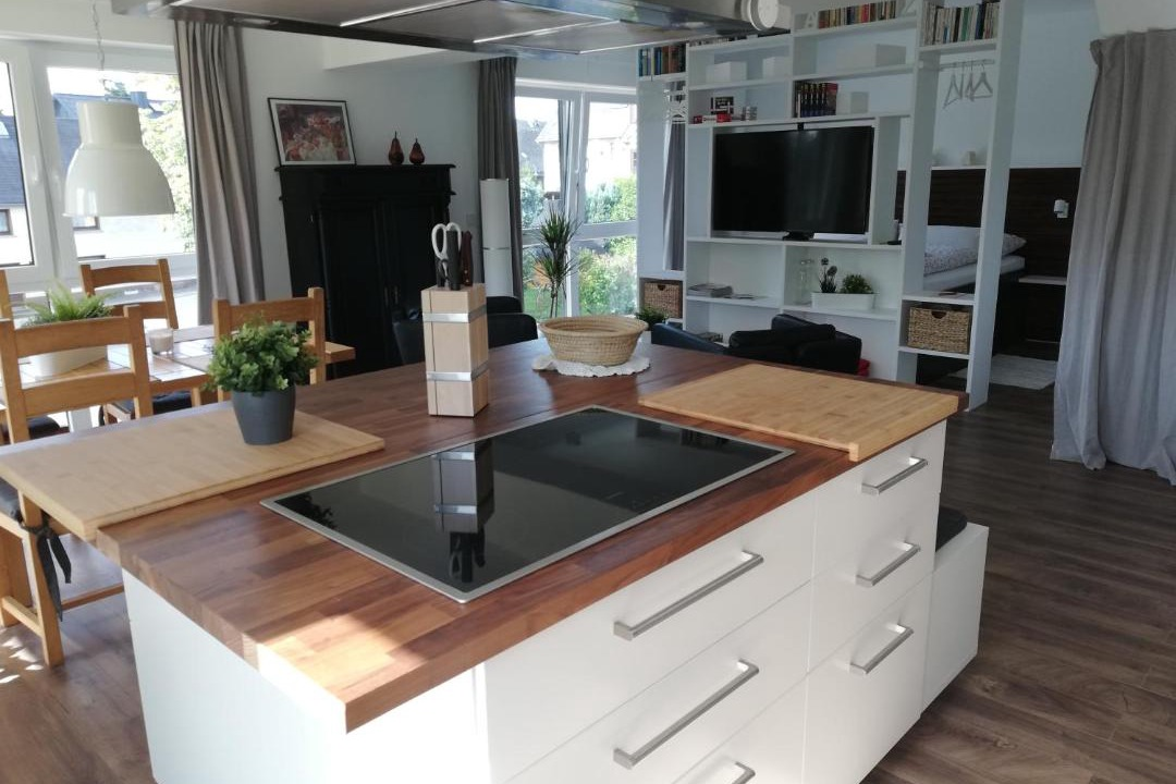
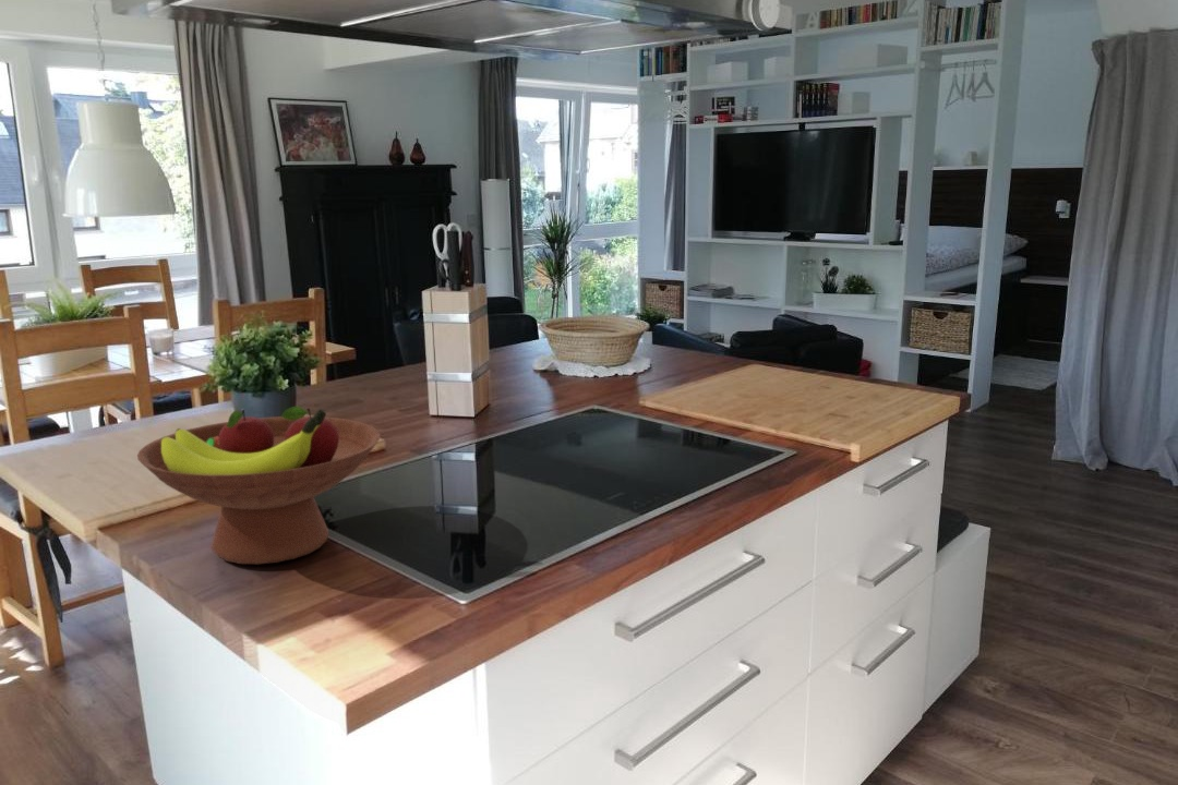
+ fruit bowl [136,406,382,566]
